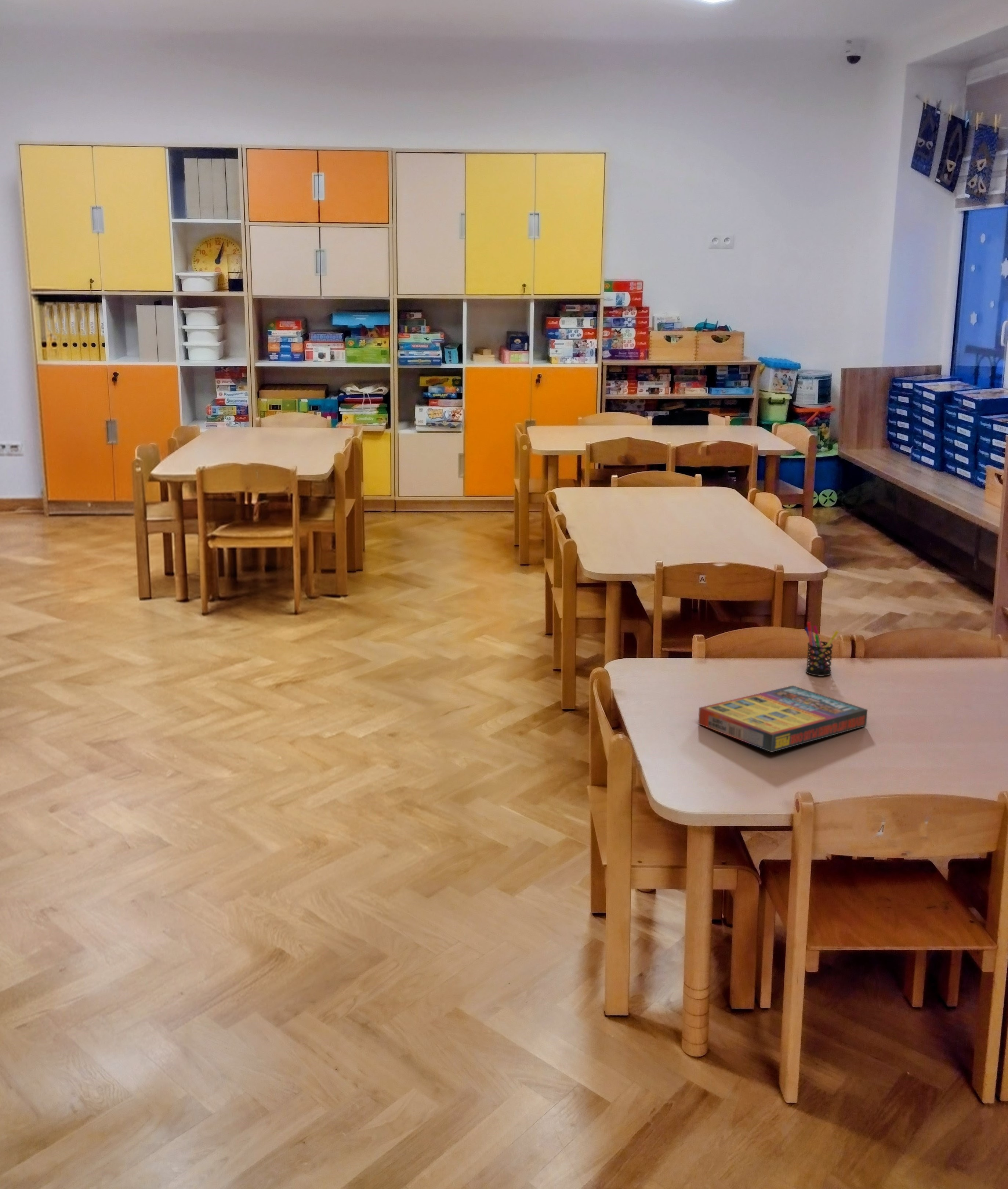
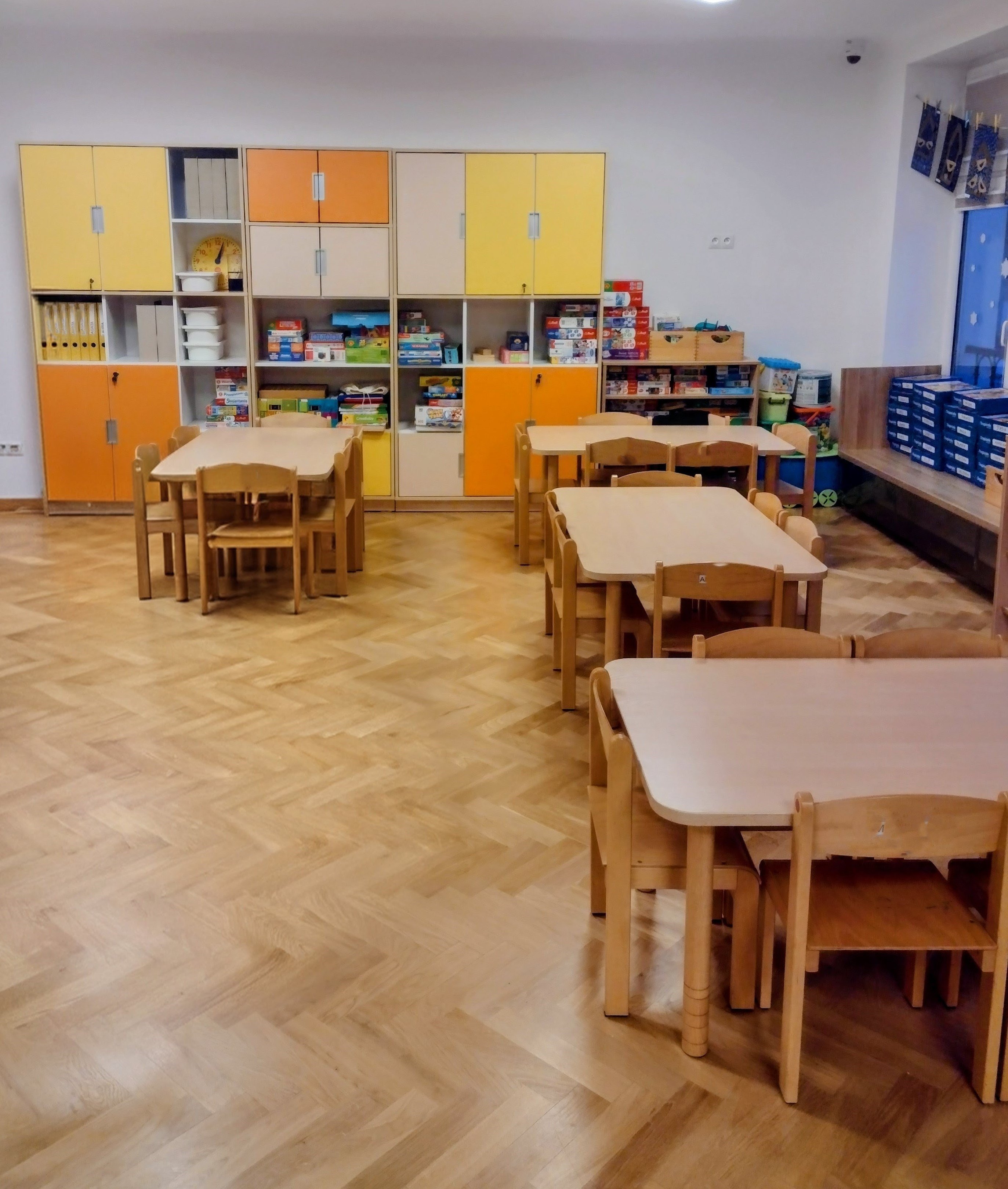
- pen holder [805,621,839,676]
- game compilation box [698,685,868,753]
